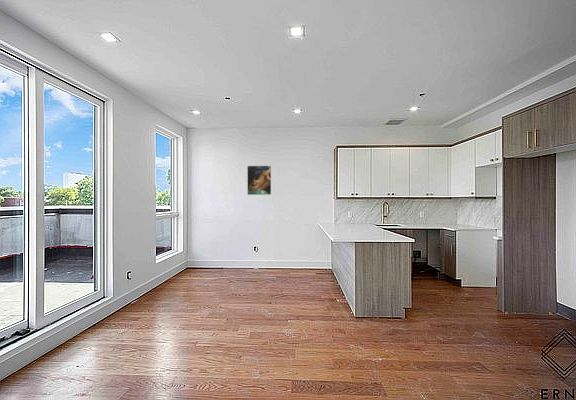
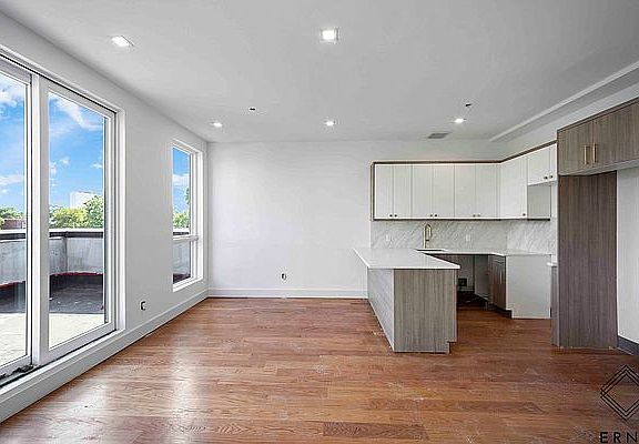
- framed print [246,165,272,196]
